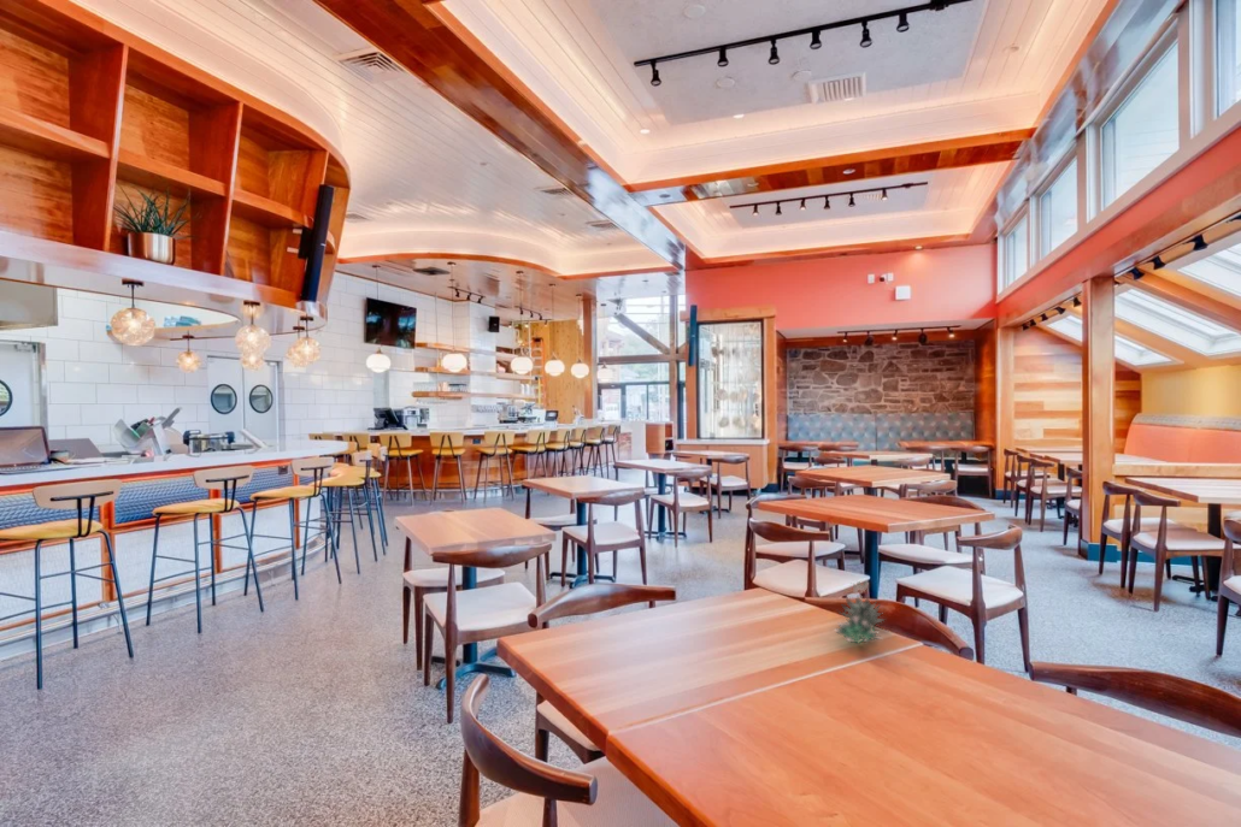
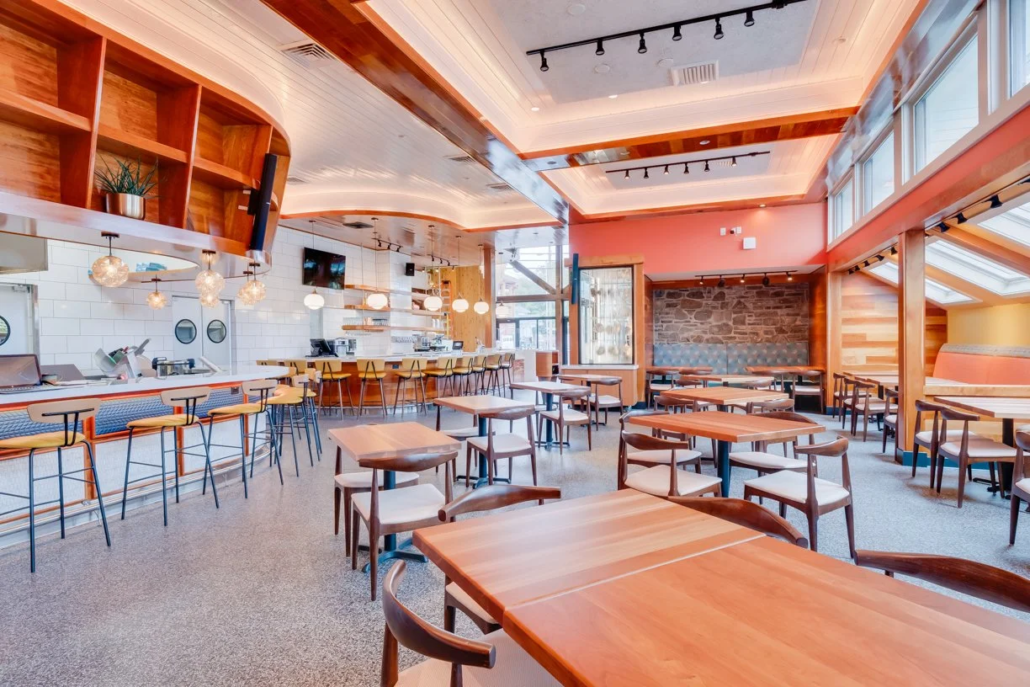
- succulent plant [833,579,887,644]
